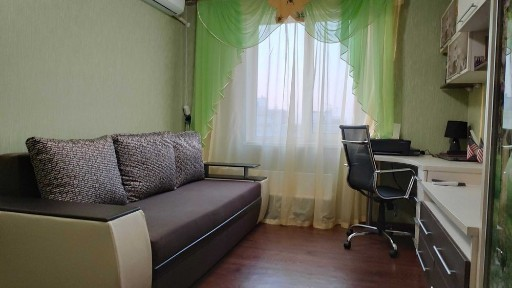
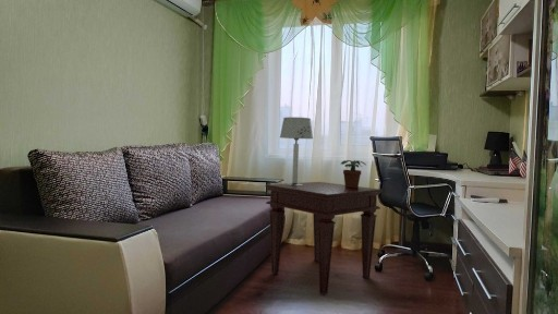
+ table lamp [279,117,314,185]
+ potted plant [340,159,367,188]
+ side table [264,181,384,295]
